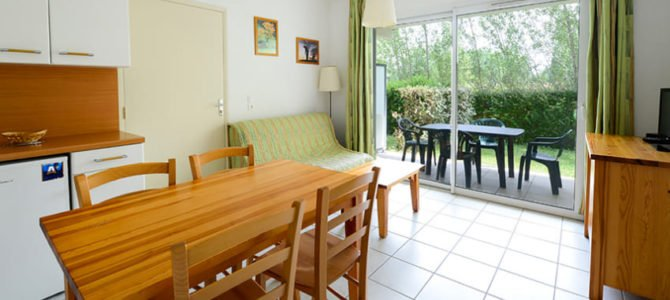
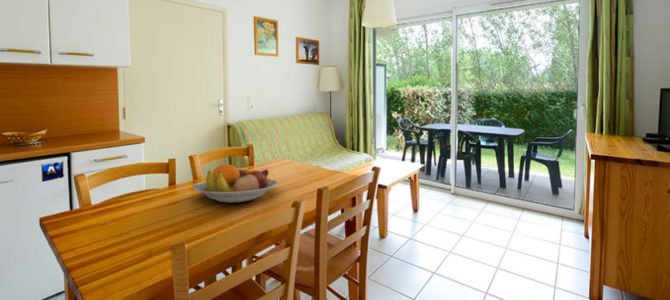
+ fruit bowl [191,163,279,204]
